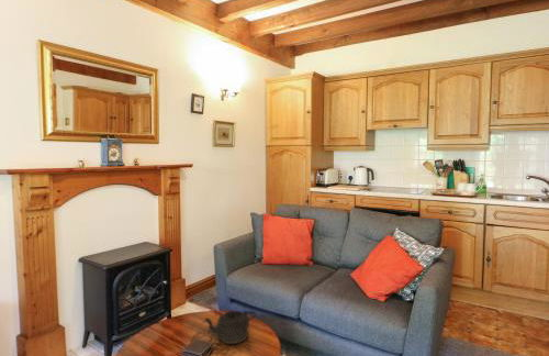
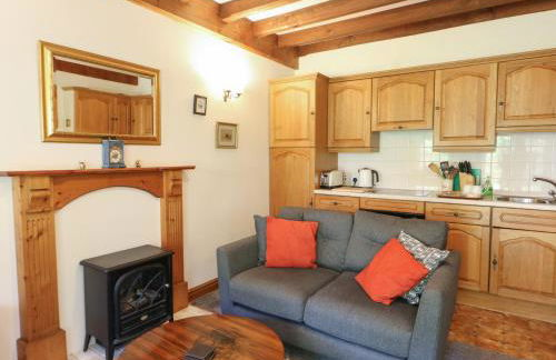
- teapot [203,309,257,345]
